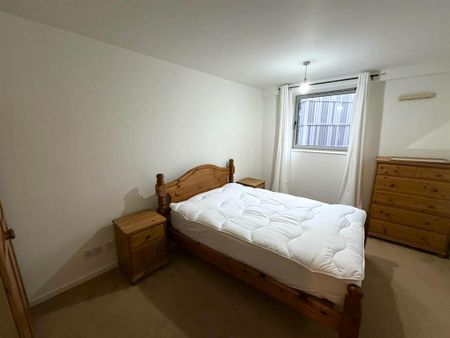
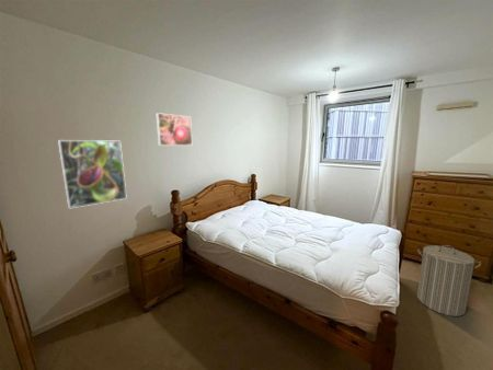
+ laundry hamper [416,244,482,317]
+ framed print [156,112,193,147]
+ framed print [57,139,128,209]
